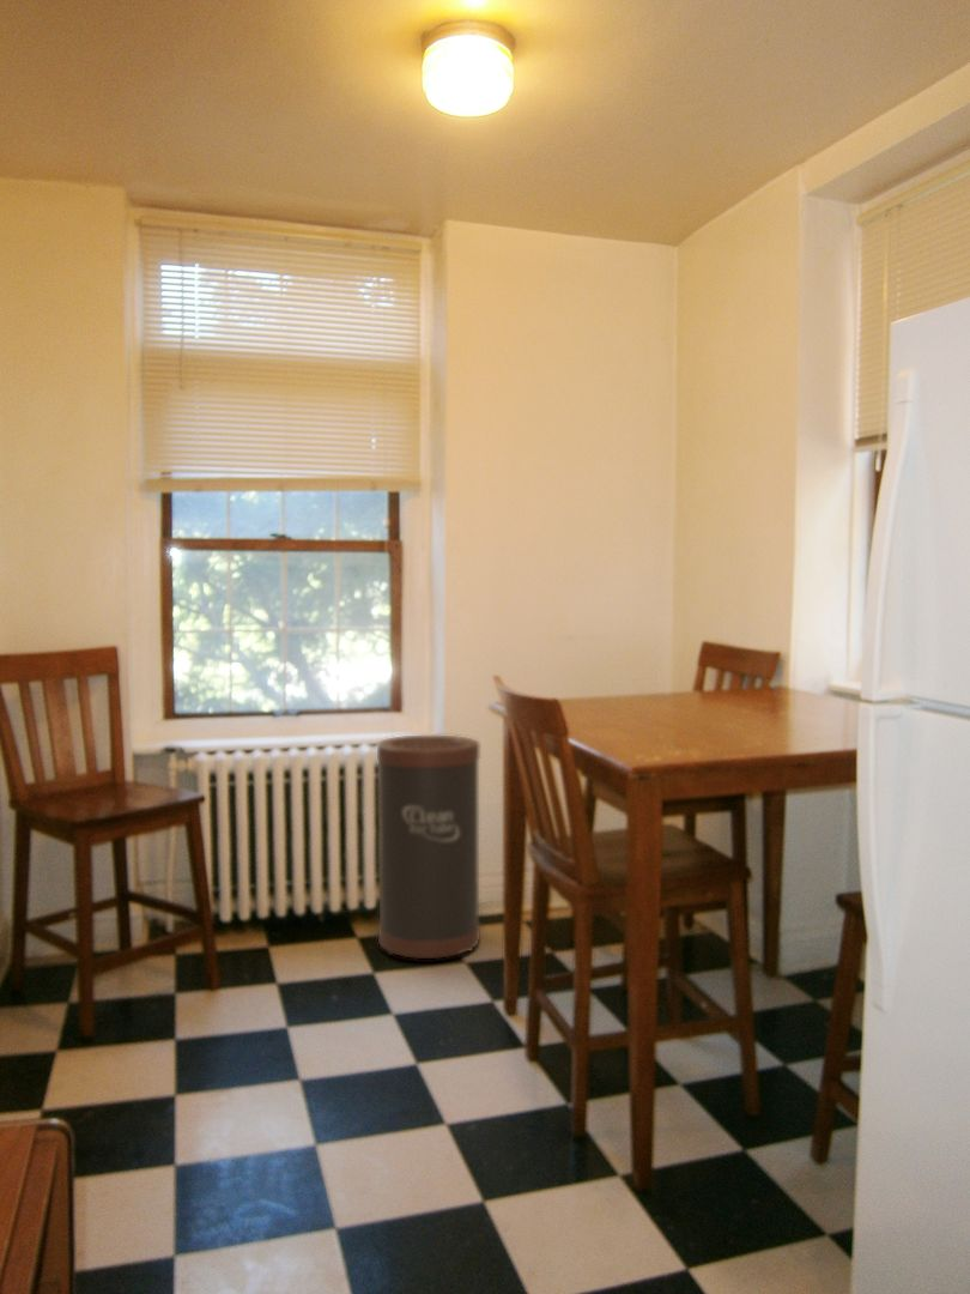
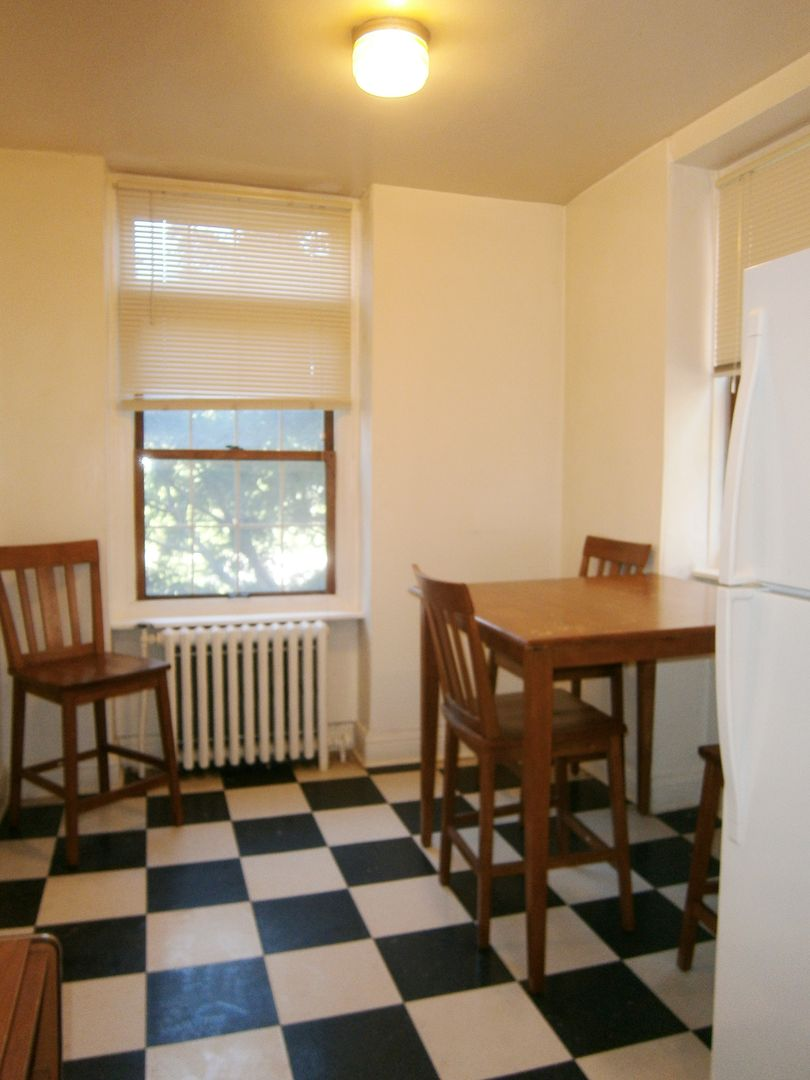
- trash can [376,734,481,960]
